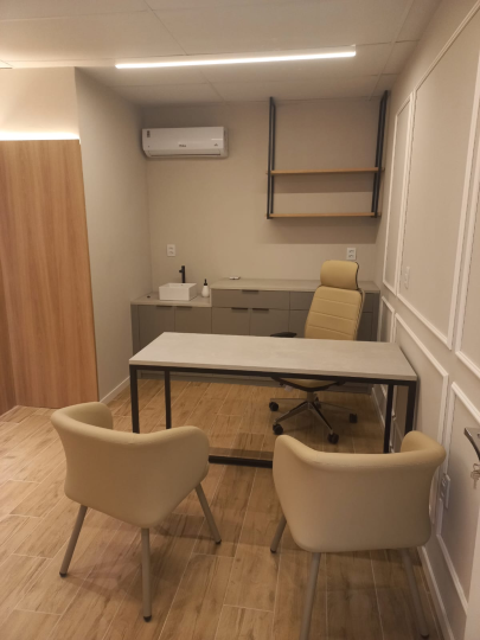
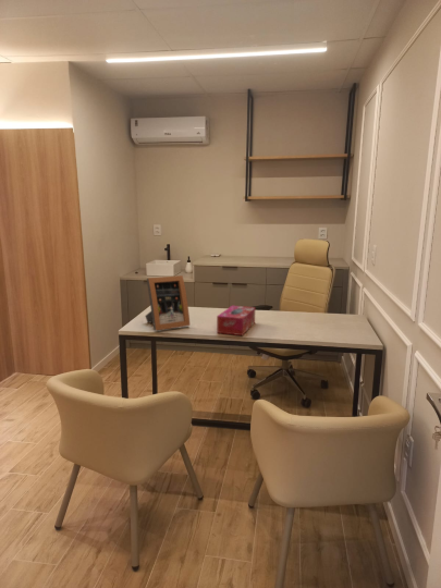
+ picture frame [144,274,191,332]
+ tissue box [216,305,256,336]
